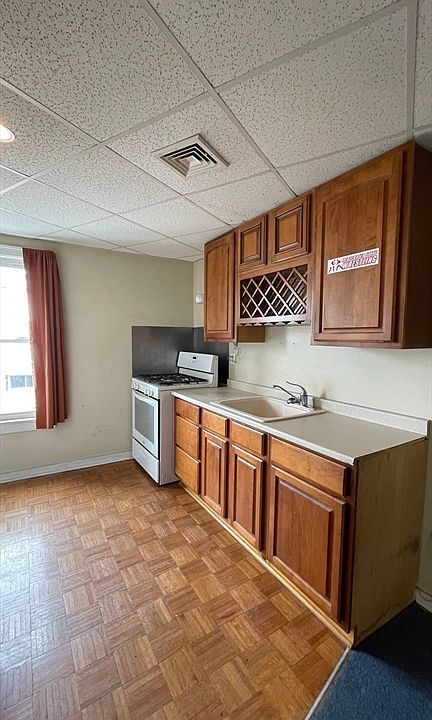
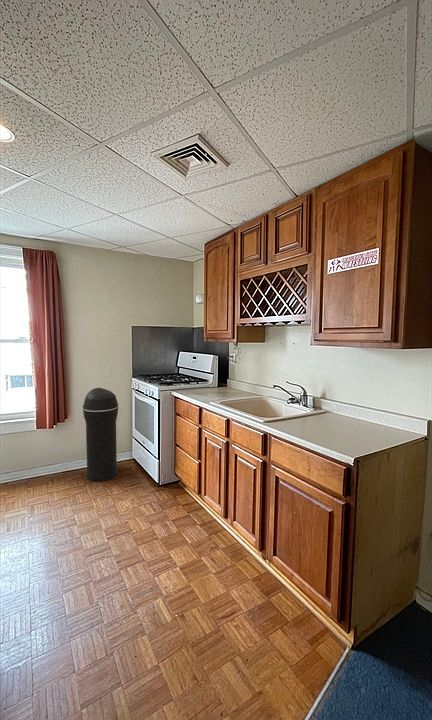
+ trash can [82,387,119,482]
